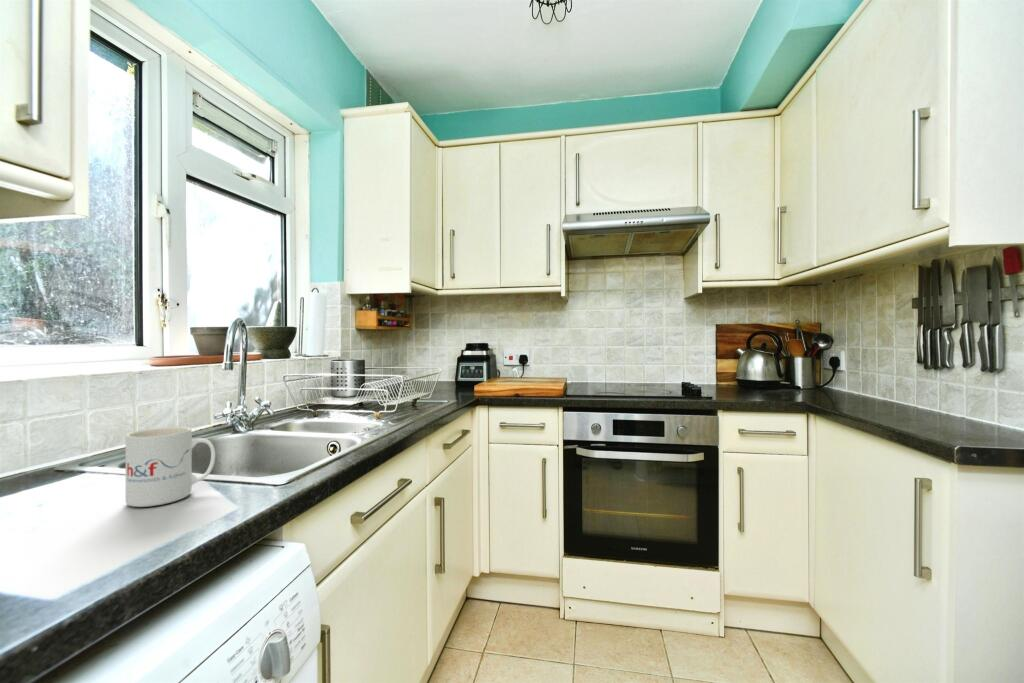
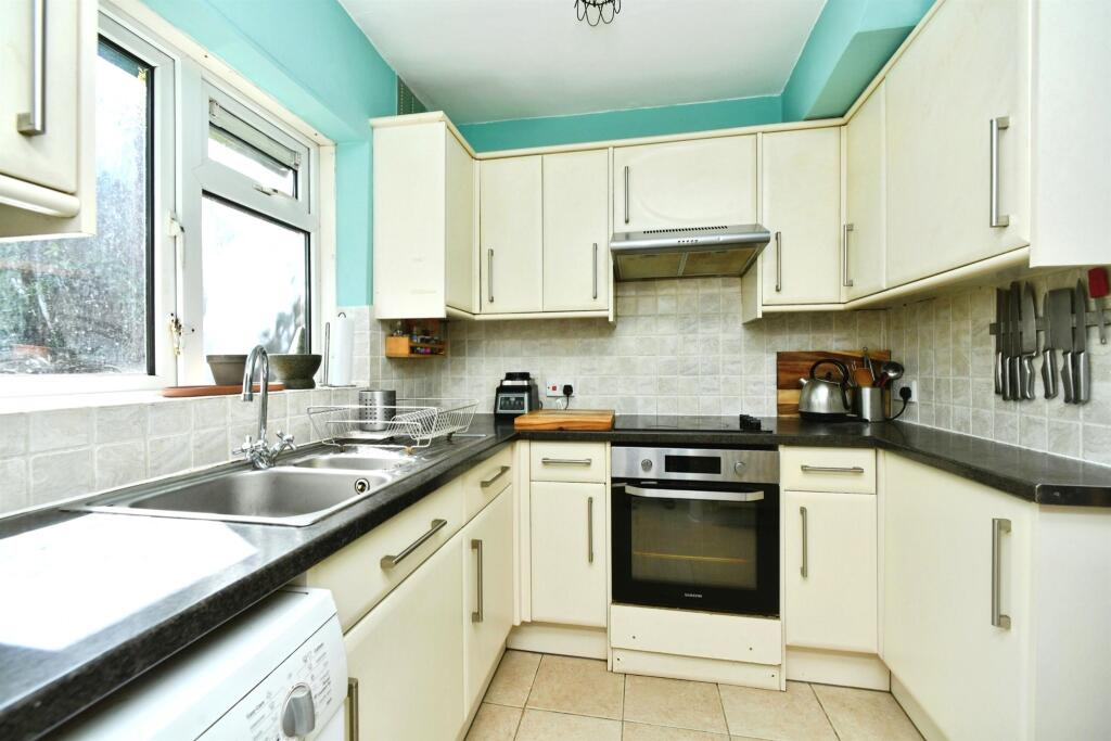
- mug [125,426,216,508]
